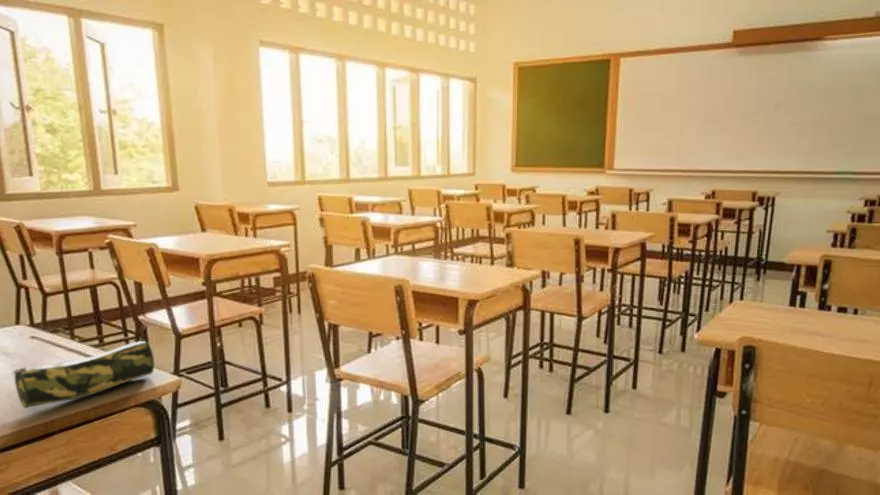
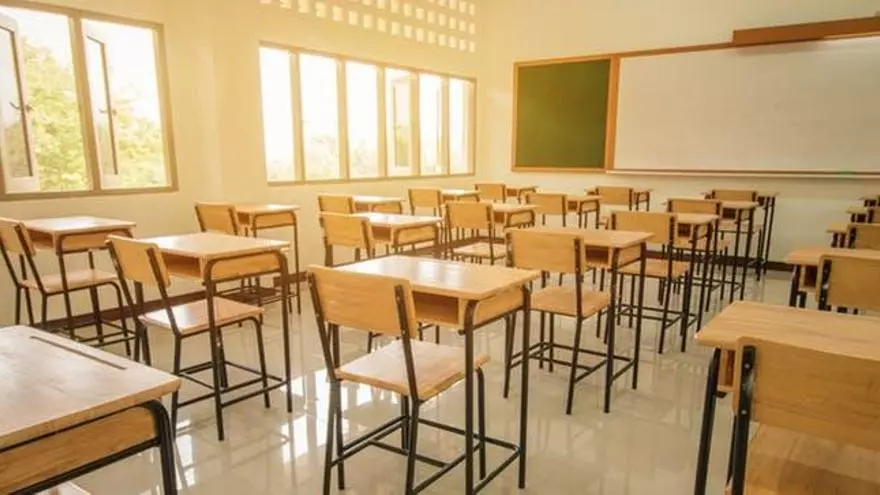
- pencil case [10,340,155,409]
